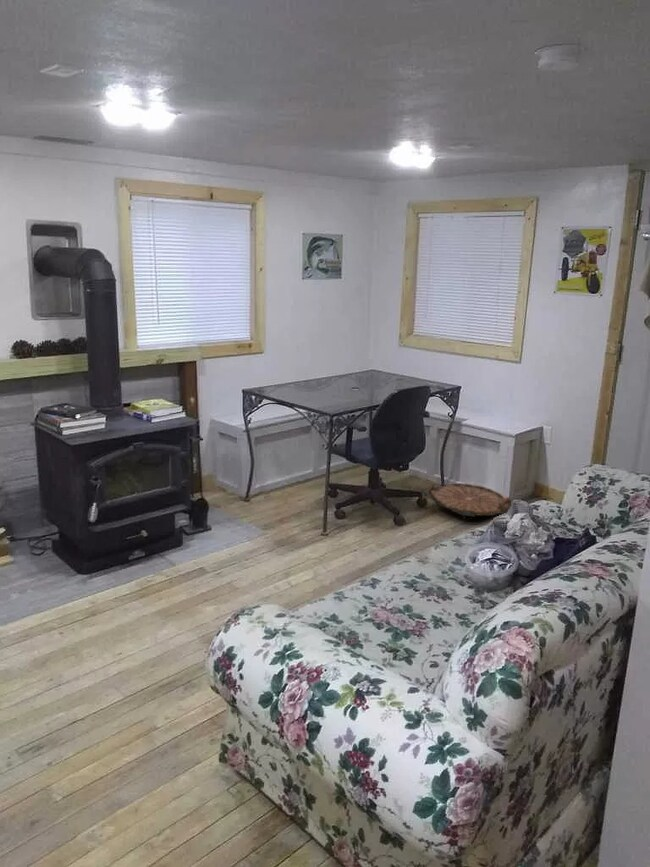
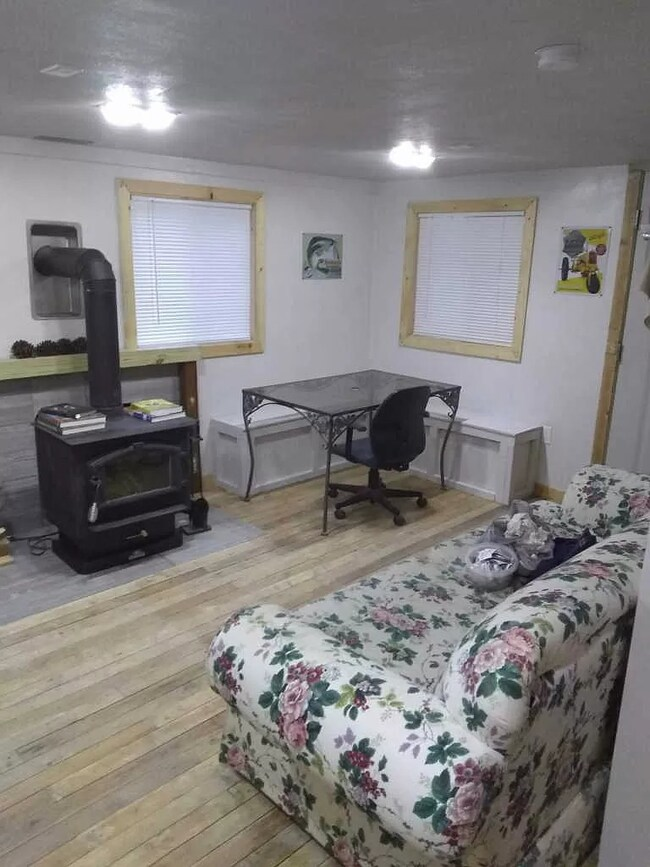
- woven basket [421,482,512,520]
